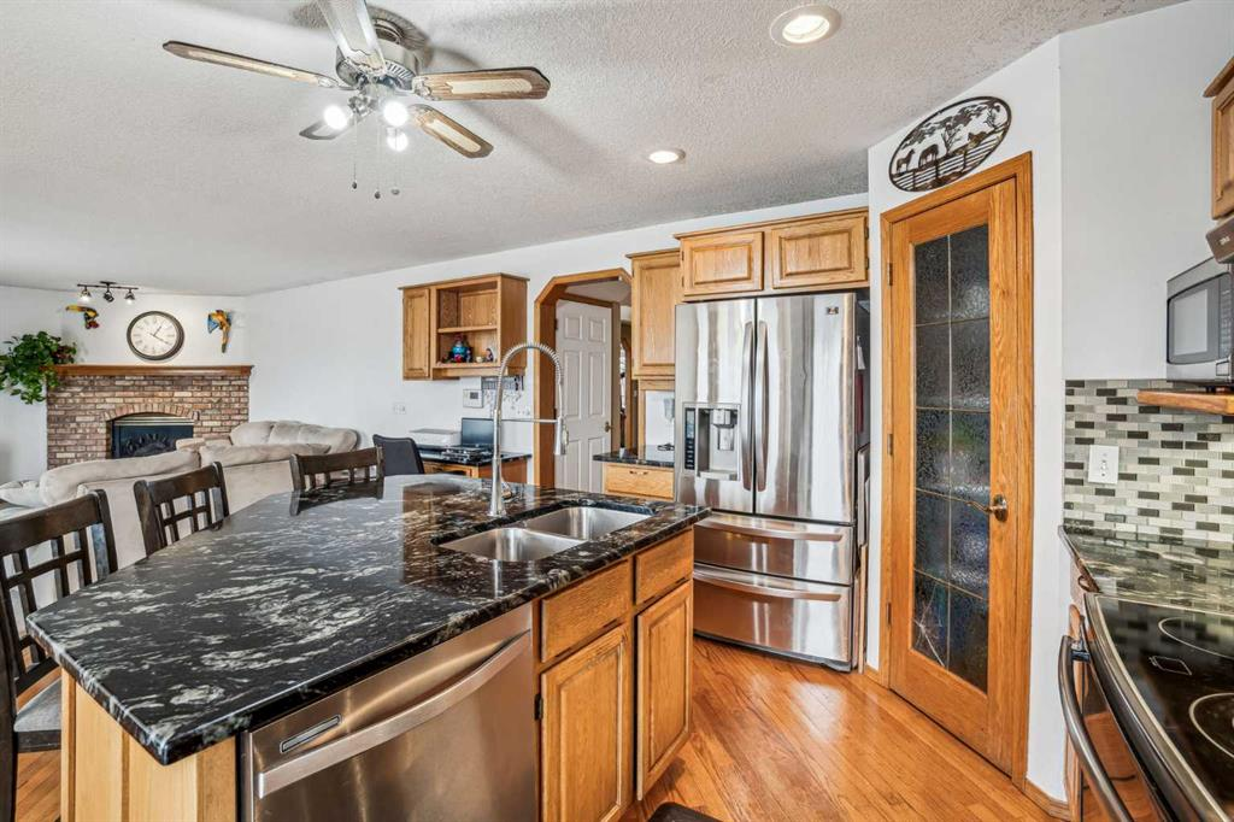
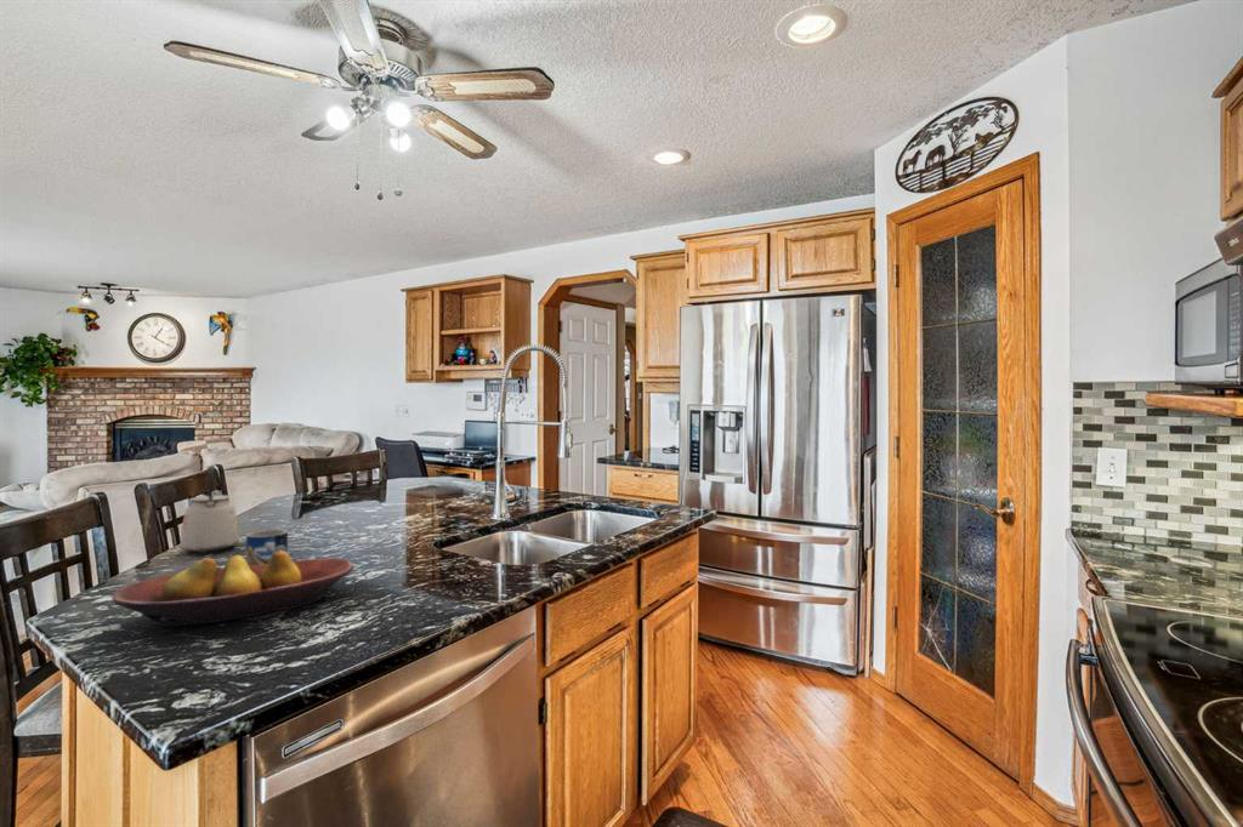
+ kettle [178,464,240,554]
+ fruit bowl [110,551,354,627]
+ mug [245,529,289,566]
